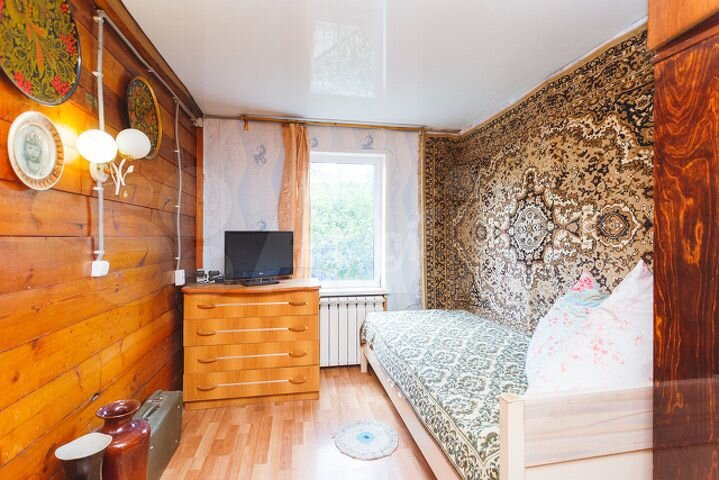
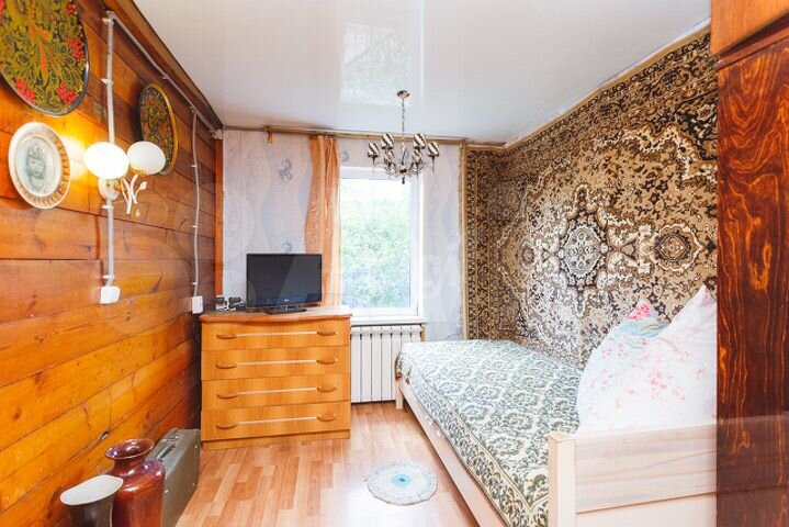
+ chandelier [367,89,441,186]
